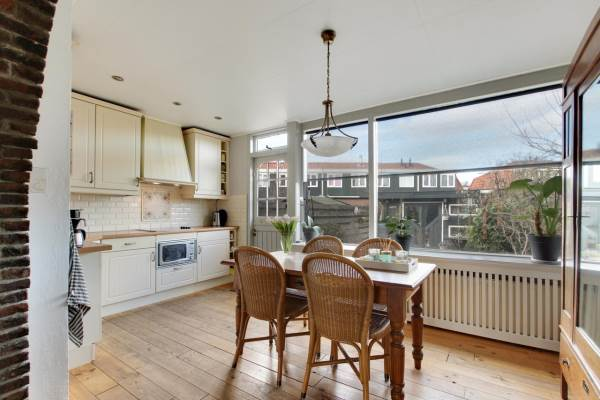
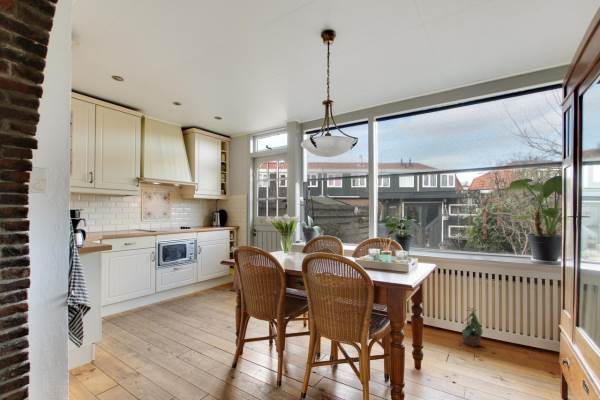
+ potted plant [460,306,484,348]
